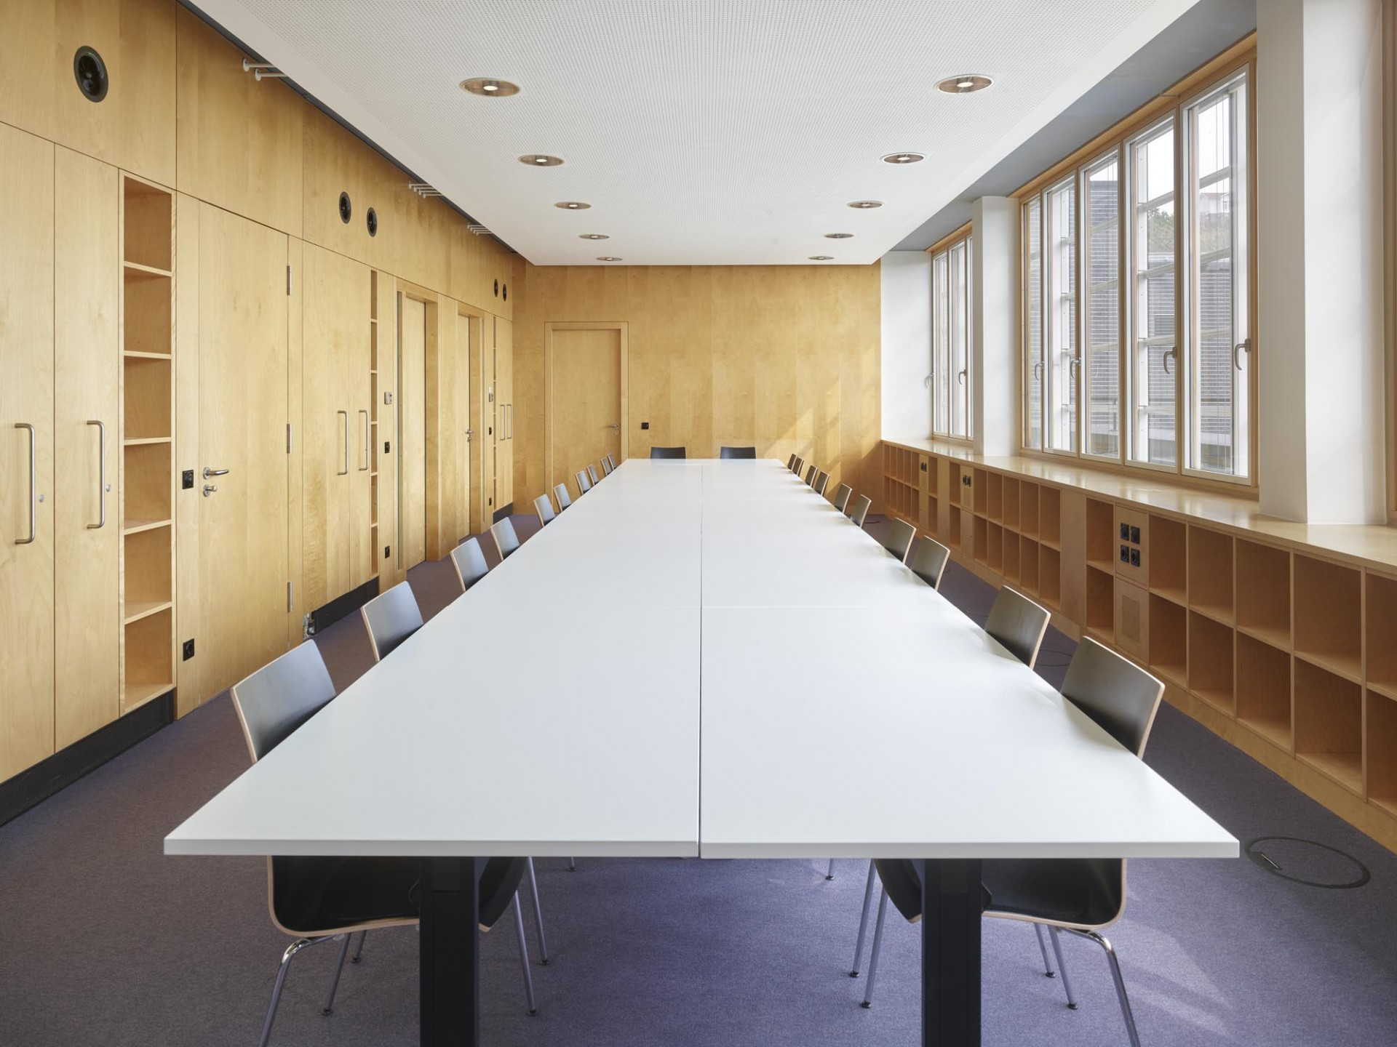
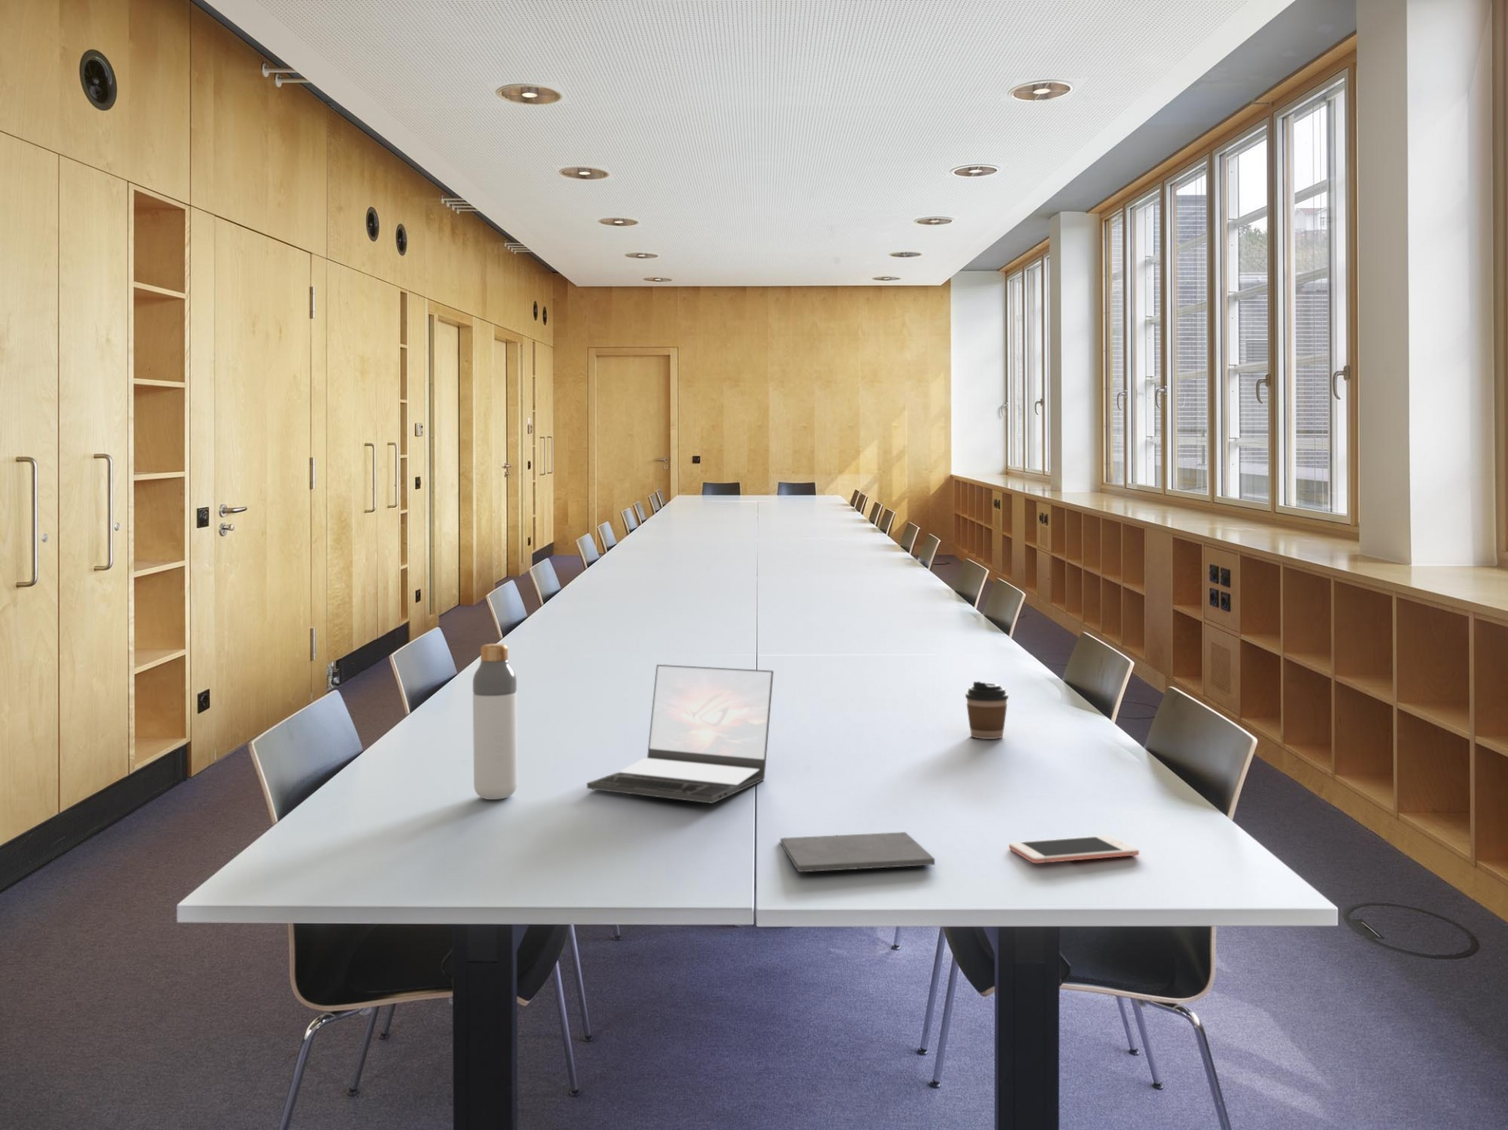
+ laptop [585,664,774,805]
+ cell phone [1008,834,1140,864]
+ coffee cup [964,680,1009,739]
+ bottle [473,642,519,800]
+ notepad [780,831,936,872]
